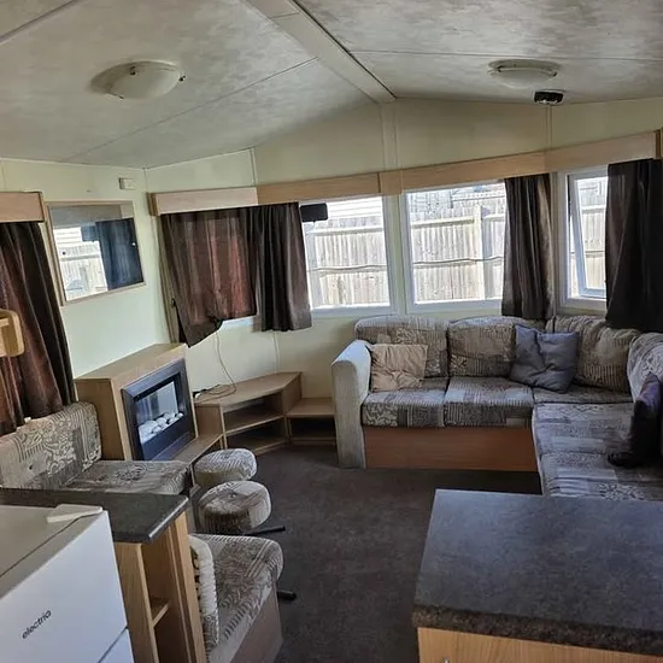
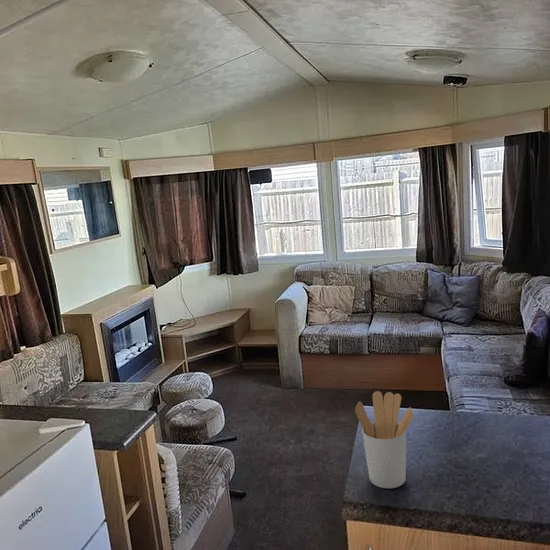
+ utensil holder [354,390,415,489]
